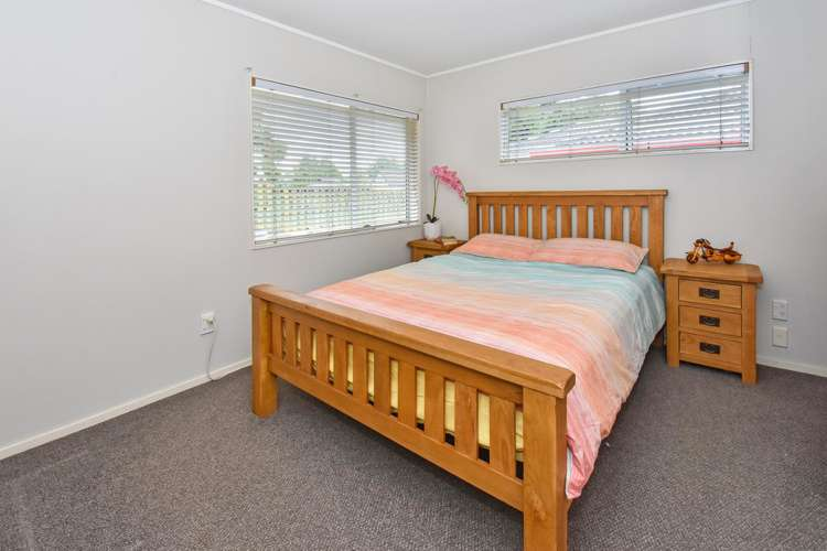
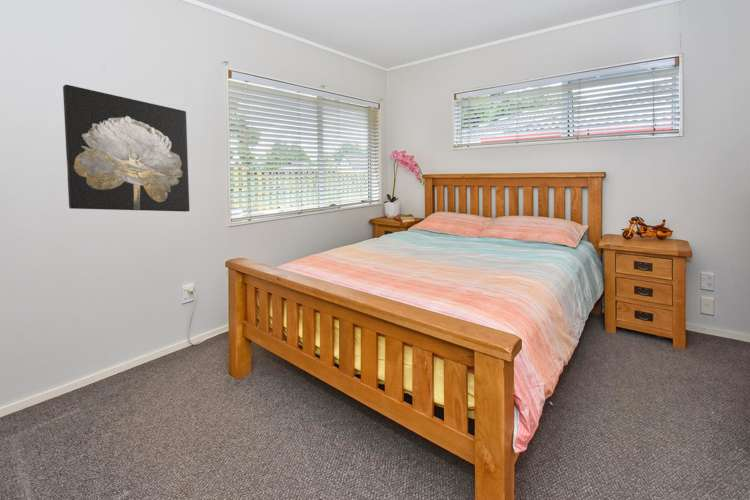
+ wall art [62,84,191,213]
